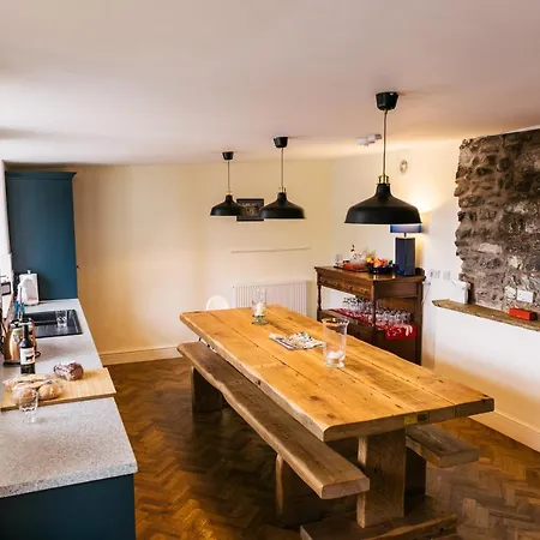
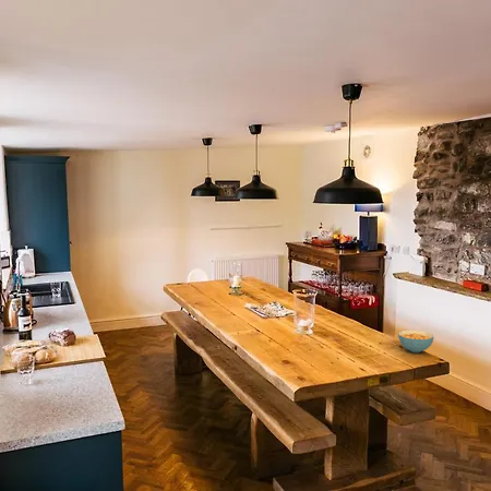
+ cereal bowl [397,330,434,354]
